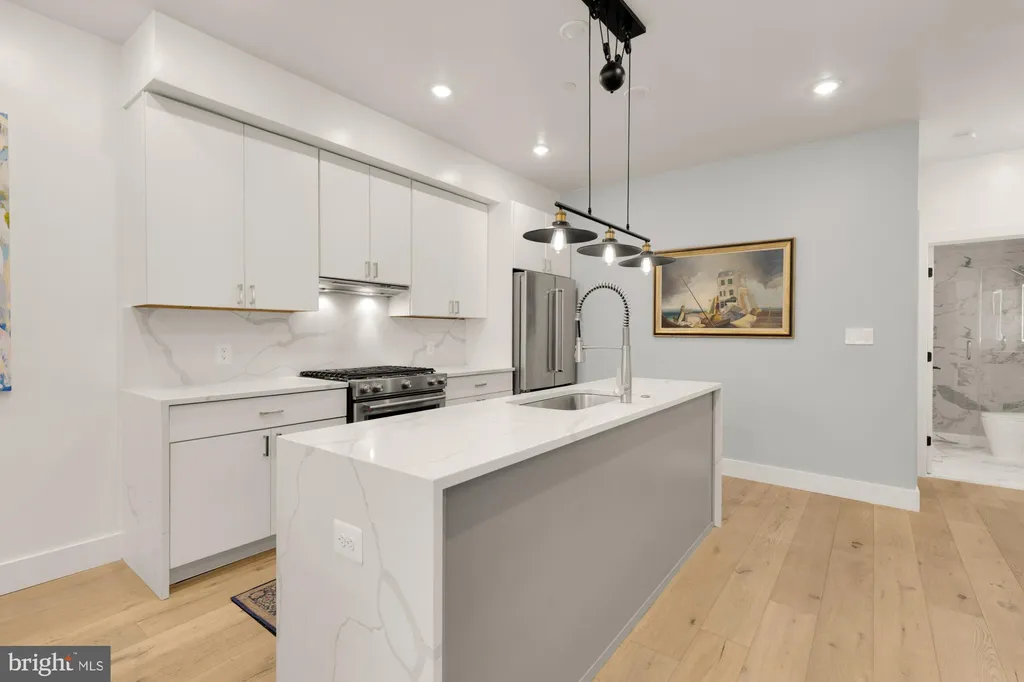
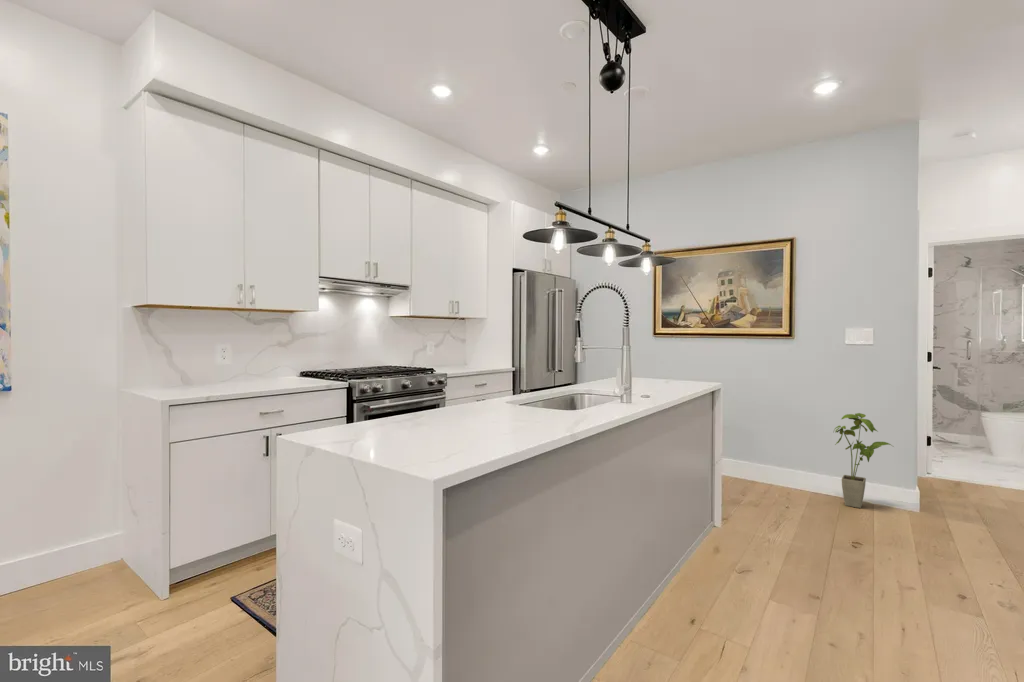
+ house plant [832,412,895,509]
